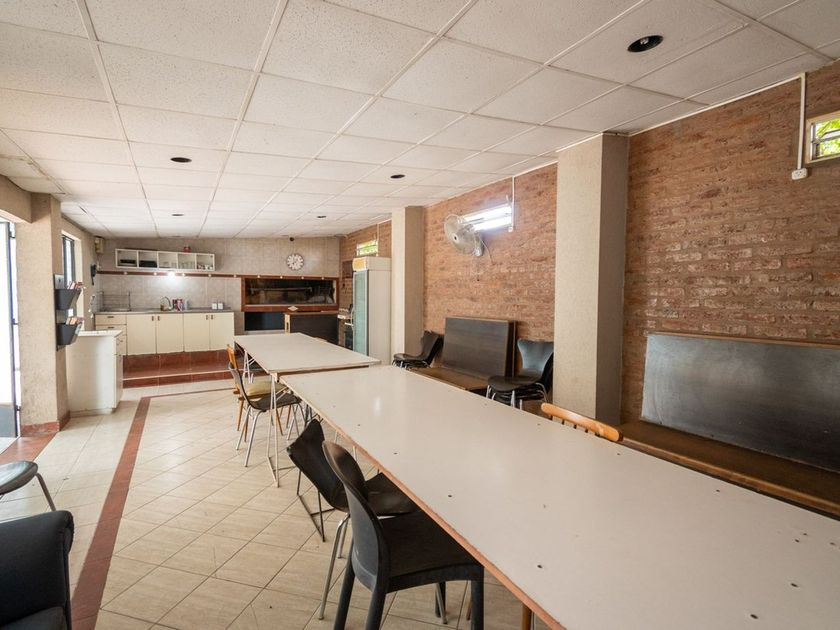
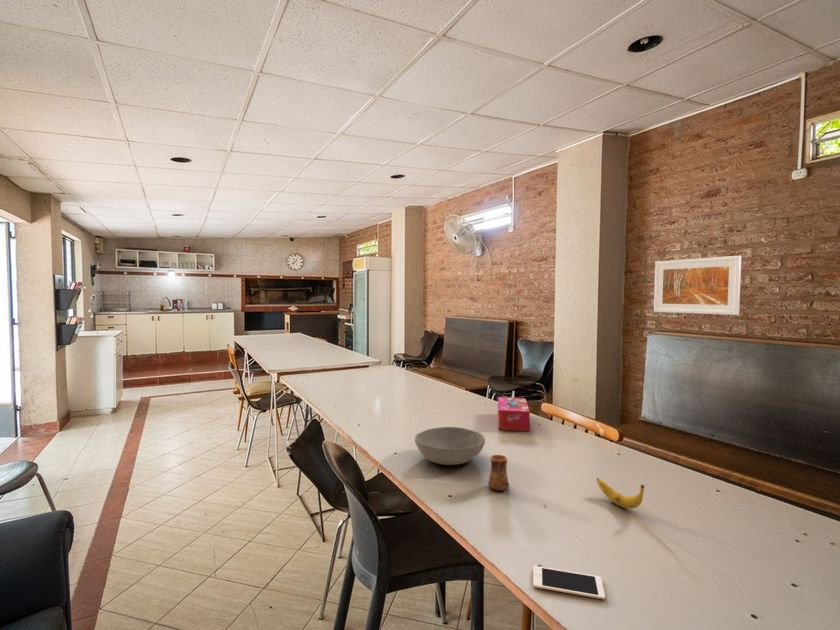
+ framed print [653,255,742,316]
+ banana [596,477,645,510]
+ tissue box [497,396,531,432]
+ cup [487,454,510,492]
+ cell phone [532,565,606,600]
+ bowl [414,426,486,466]
